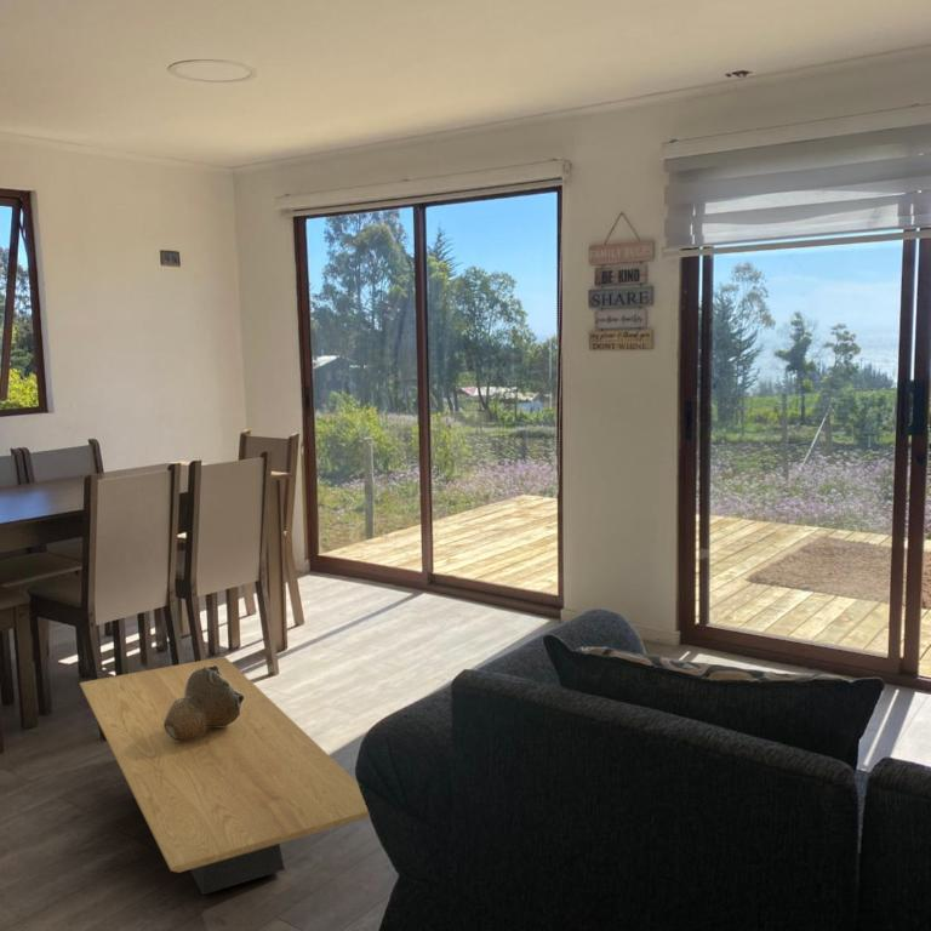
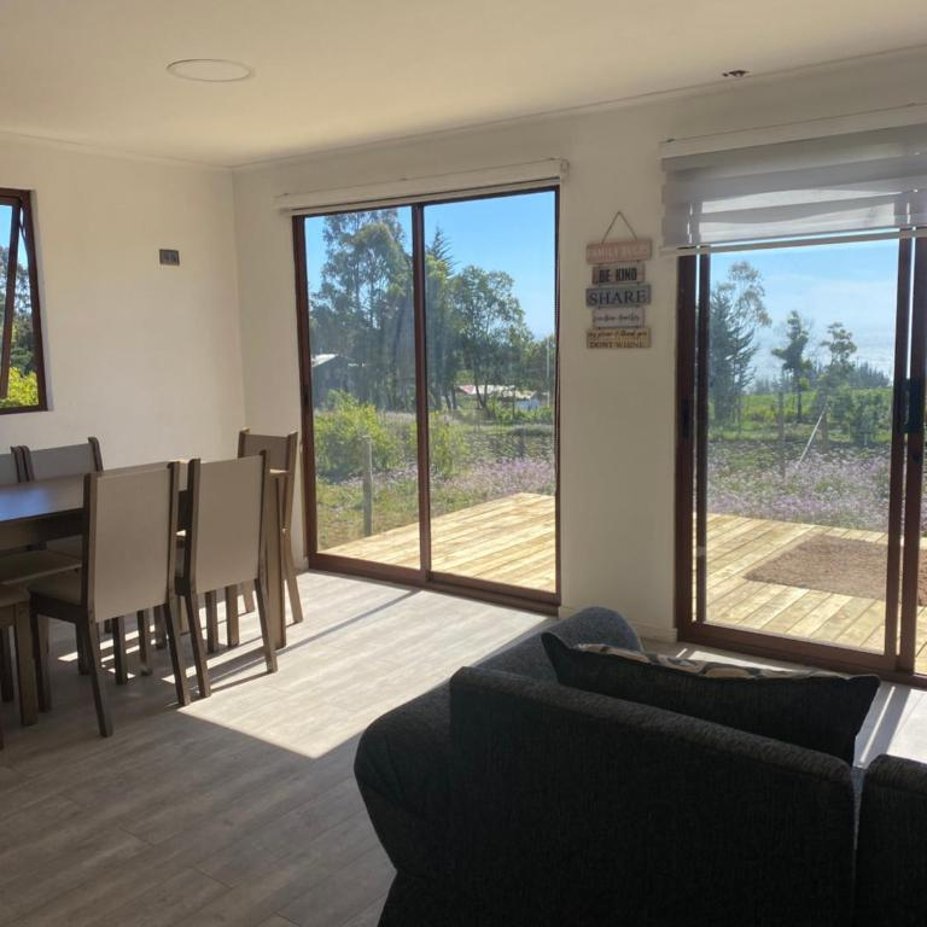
- decorative bowl [164,666,244,741]
- coffee table [79,656,371,896]
